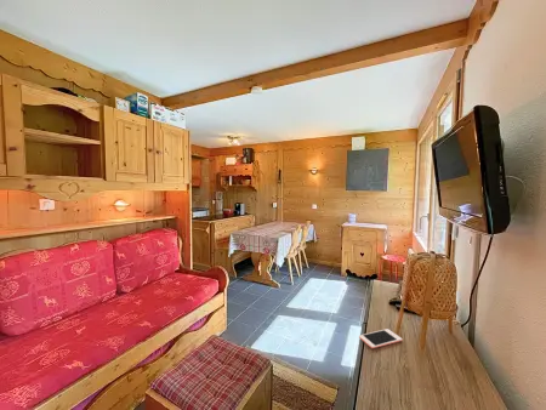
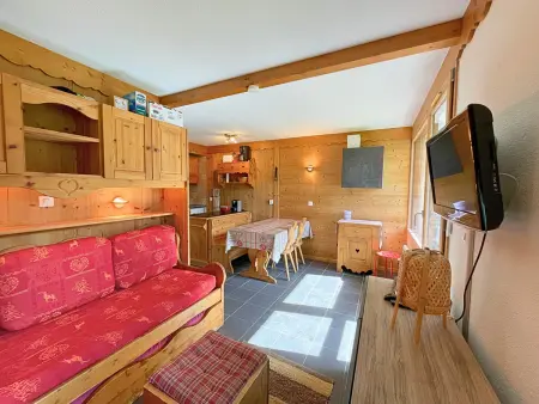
- cell phone [358,328,403,349]
